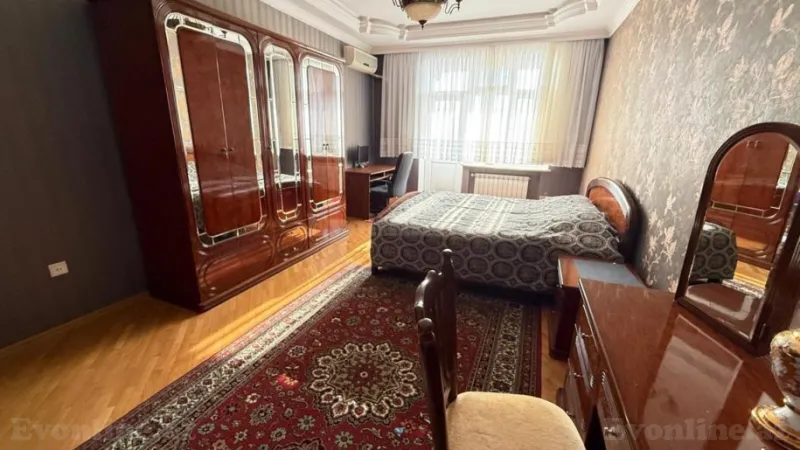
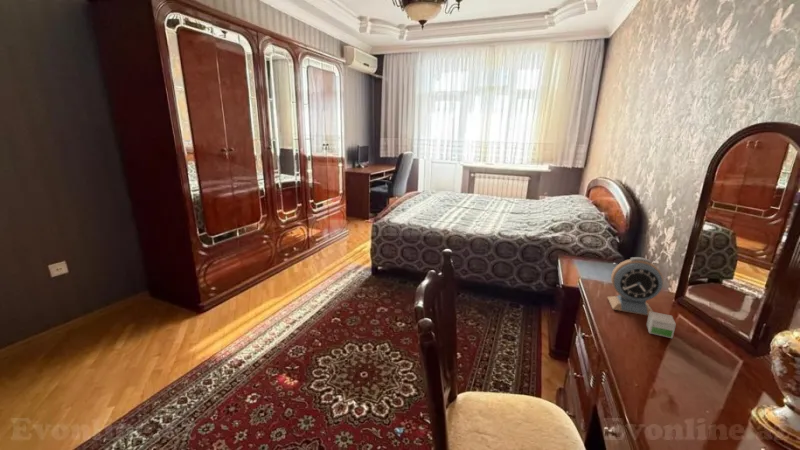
+ alarm clock [606,256,664,316]
+ small box [645,311,677,339]
